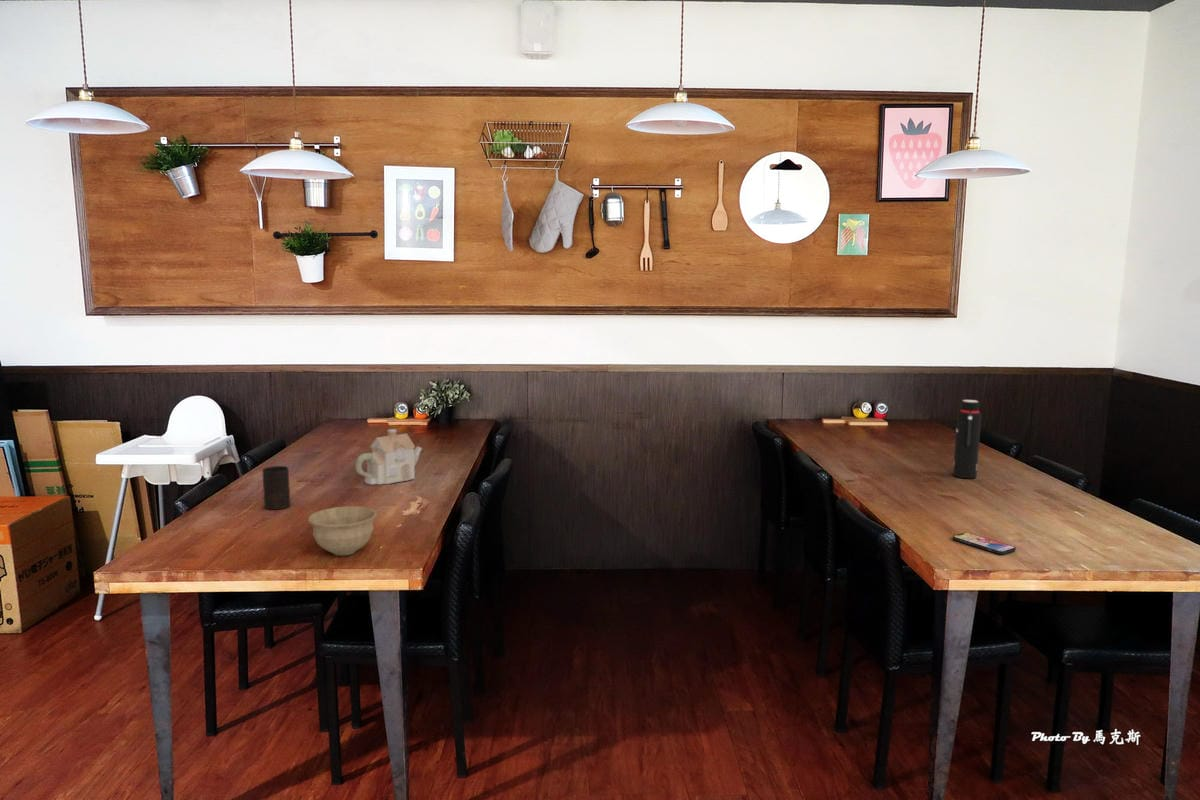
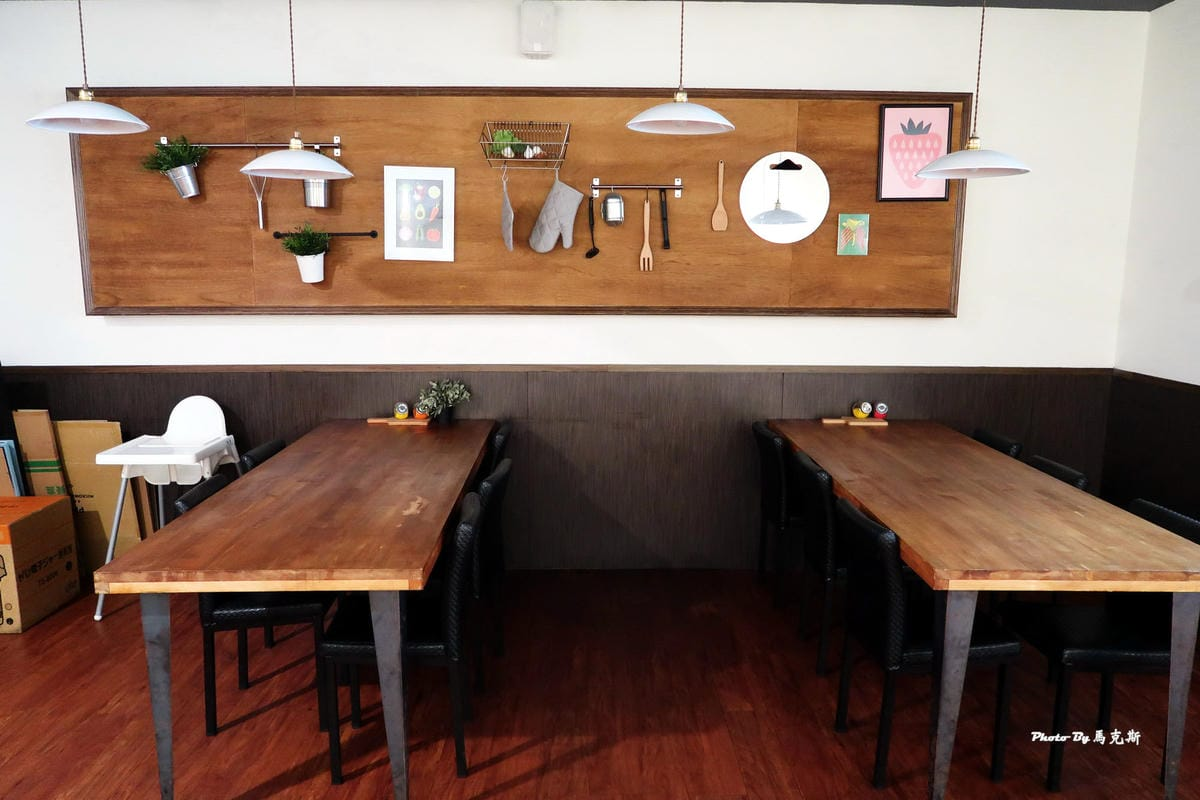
- cup [261,465,291,510]
- smartphone [952,531,1017,555]
- bowl [307,505,378,556]
- teapot [354,428,423,486]
- water bottle [952,399,983,479]
